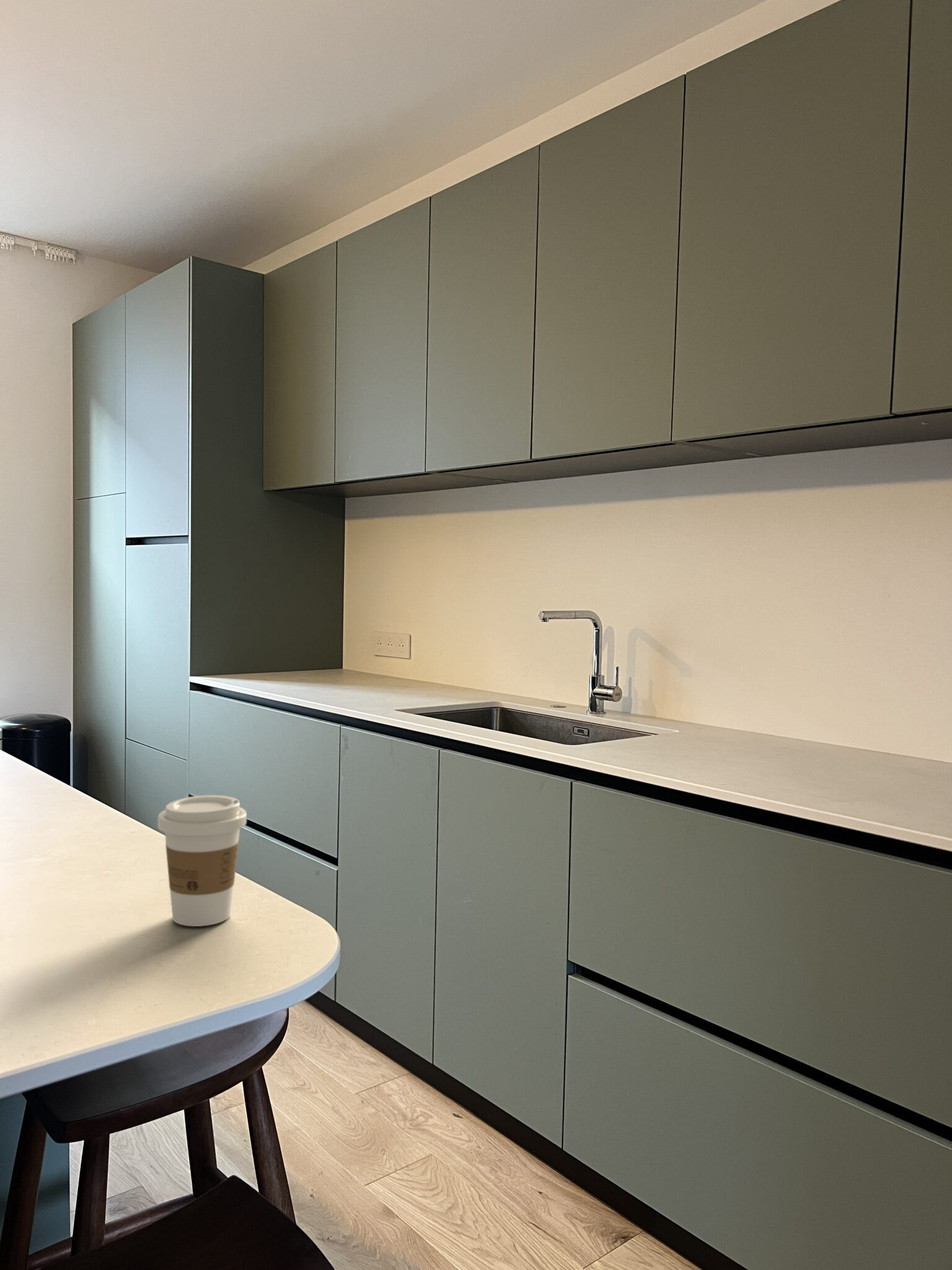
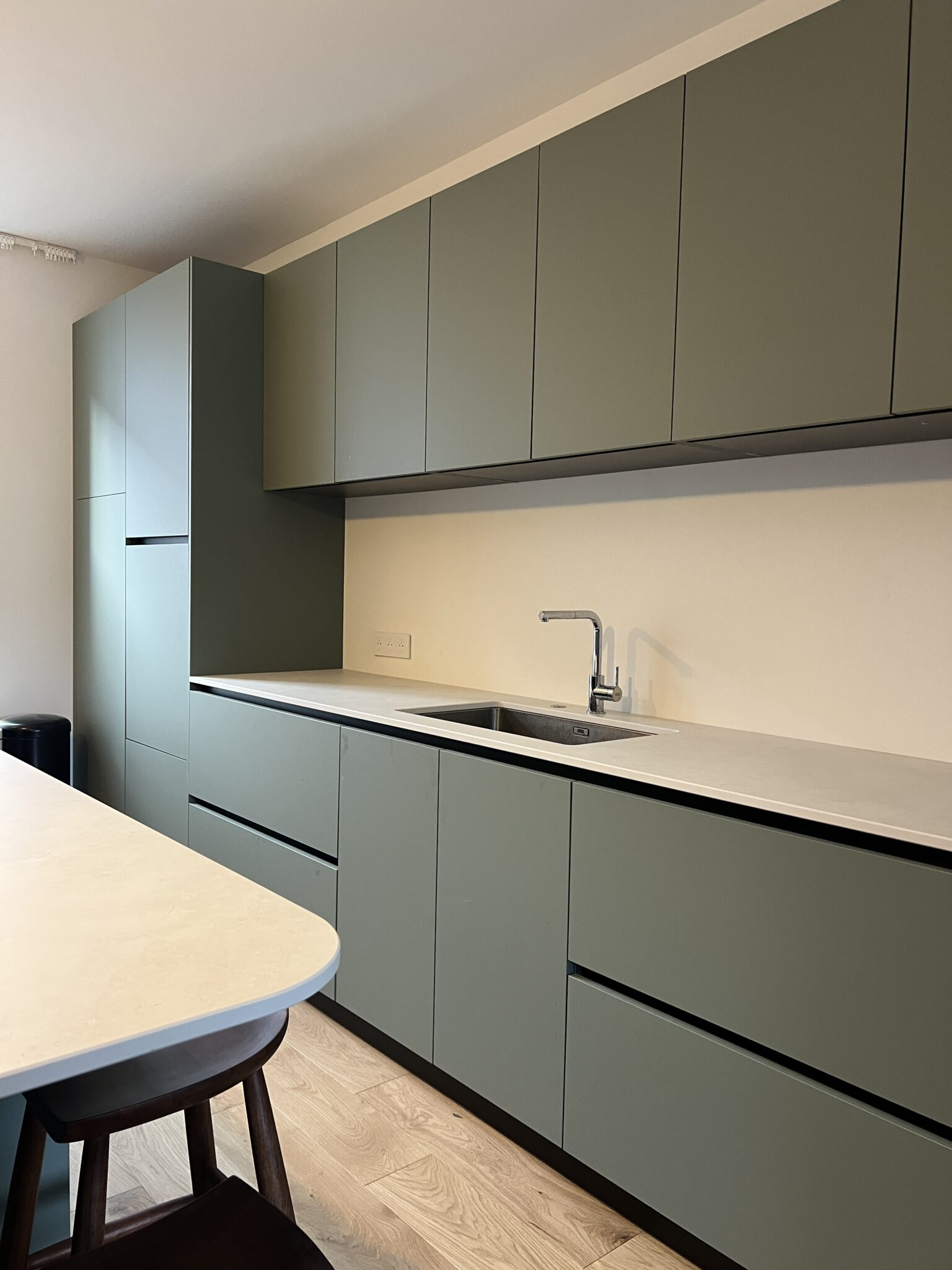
- coffee cup [157,794,247,927]
